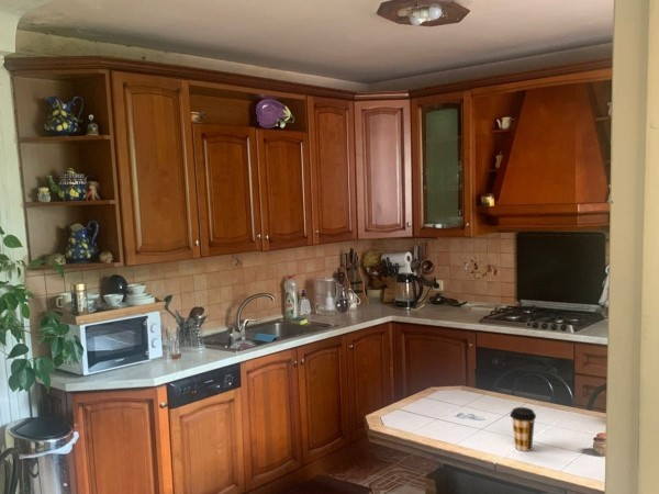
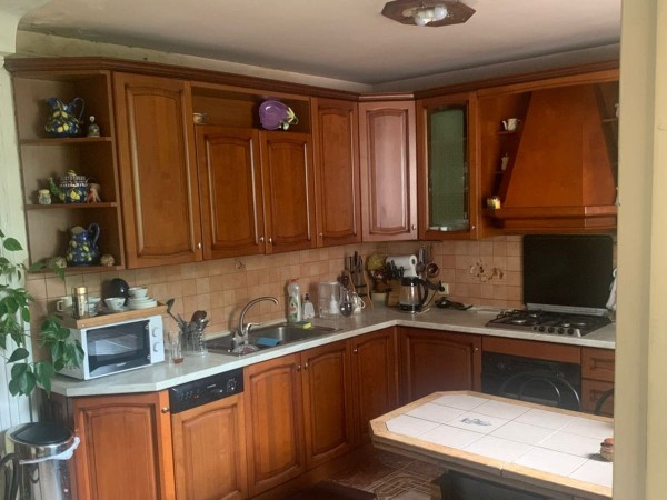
- coffee cup [510,406,537,452]
